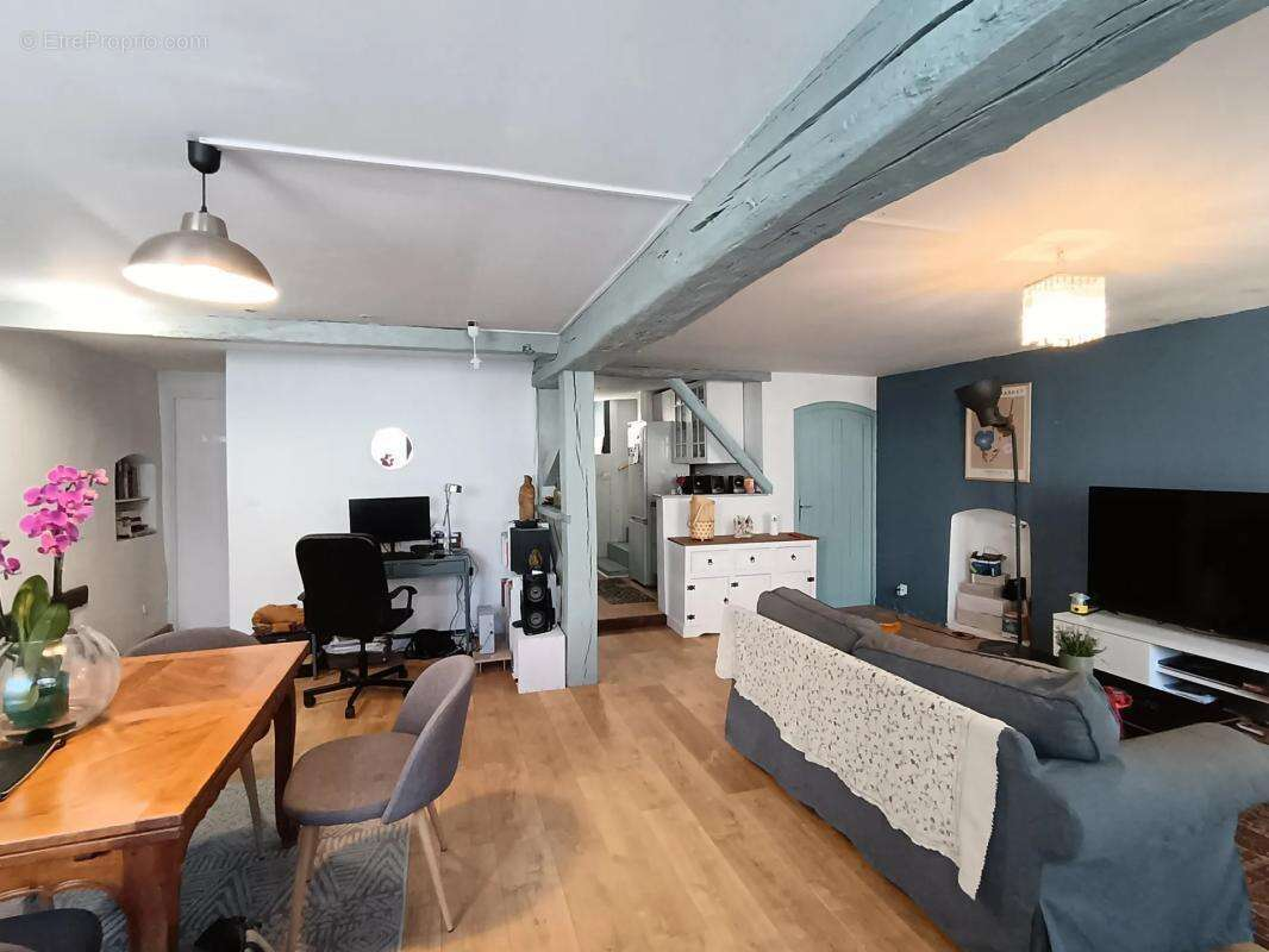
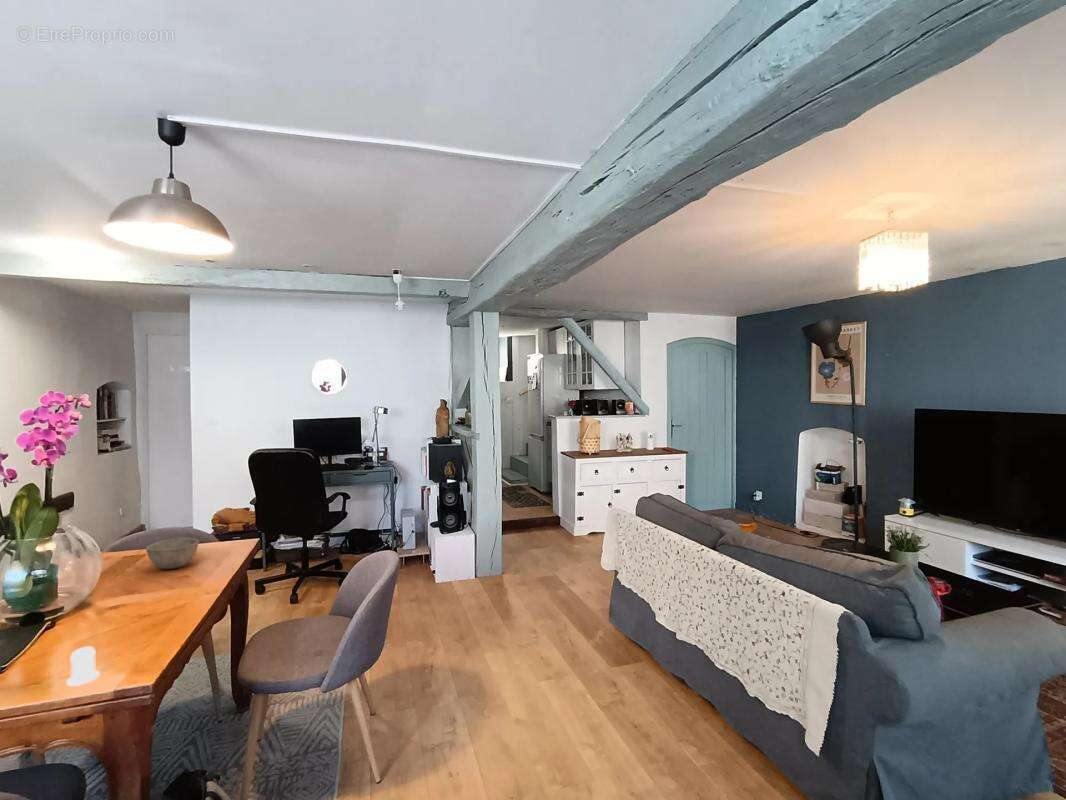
+ bowl [145,537,199,570]
+ salt shaker [66,645,101,687]
